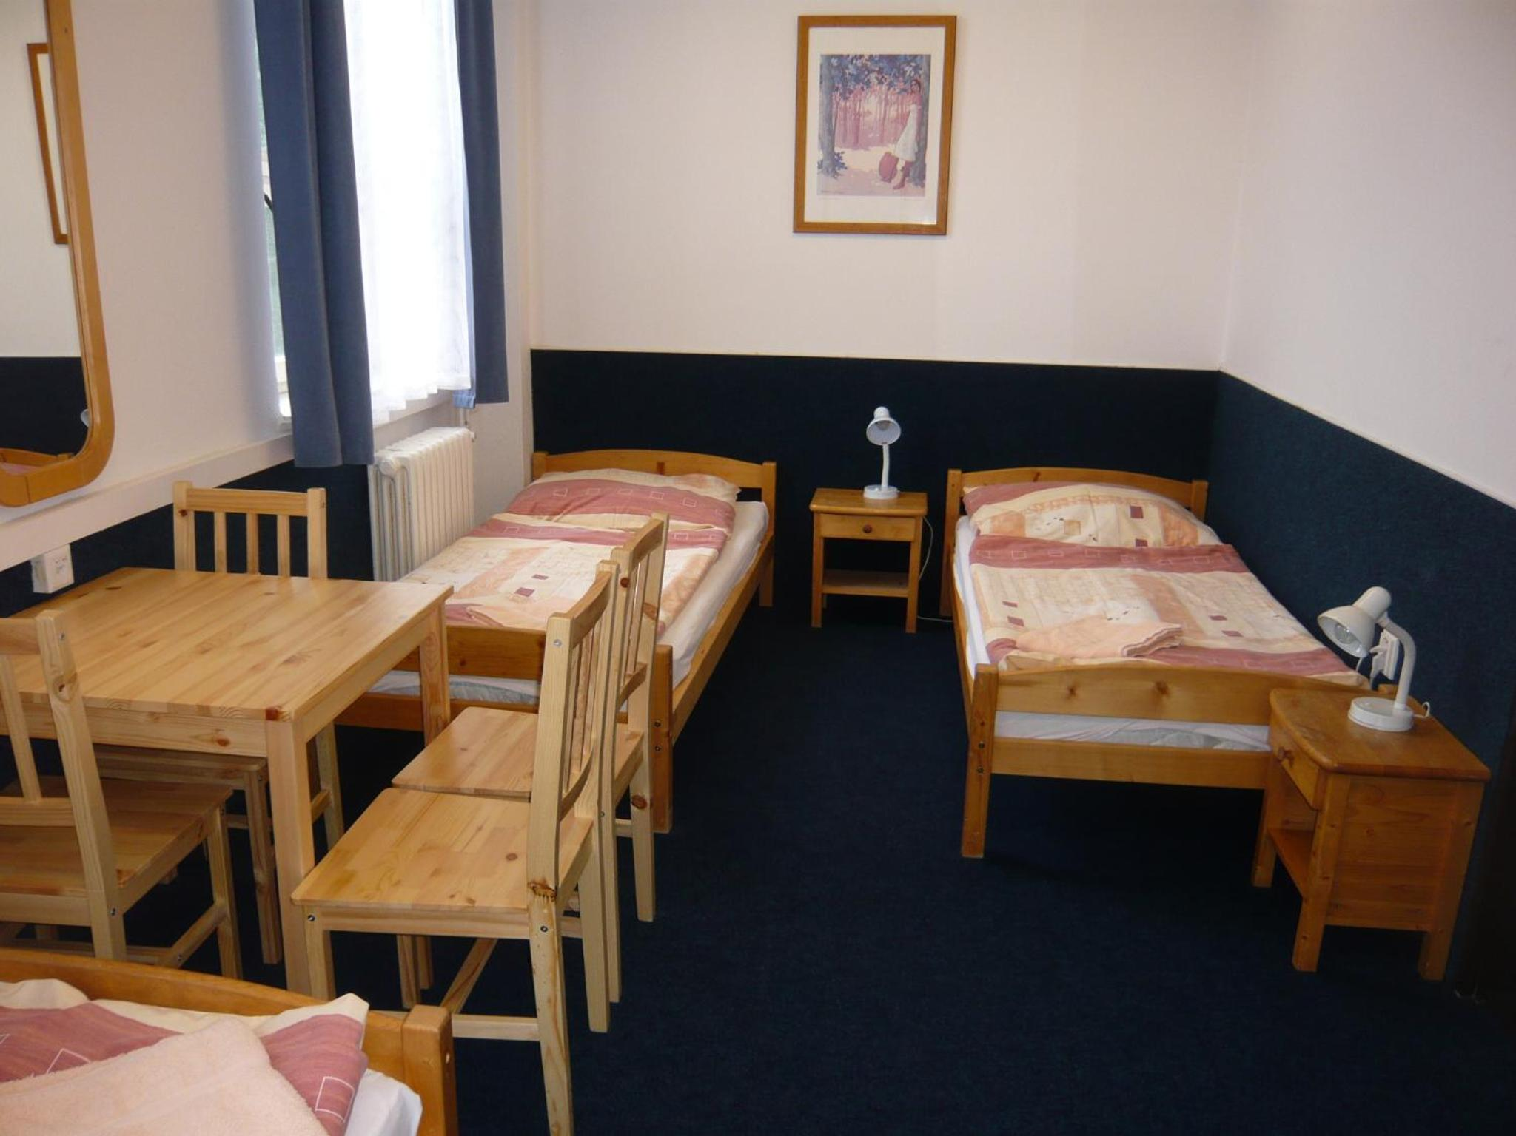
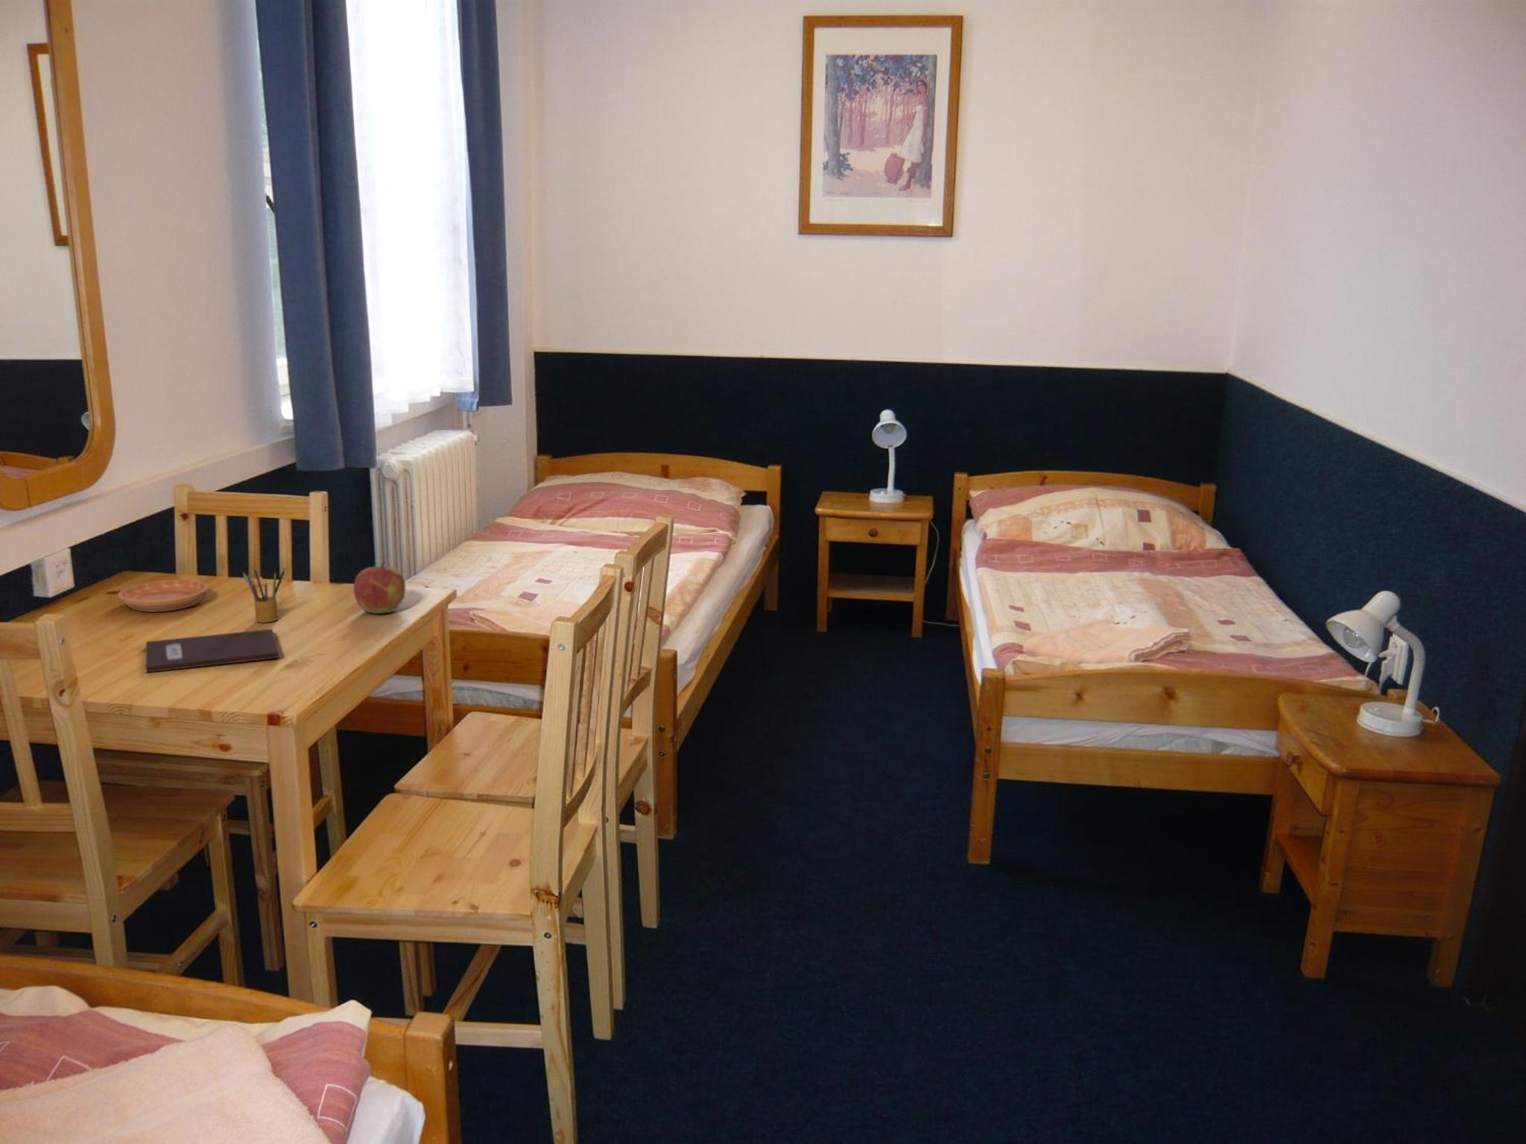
+ pencil box [243,566,286,624]
+ saucer [118,579,209,613]
+ apple [353,560,406,614]
+ notebook [144,627,280,673]
